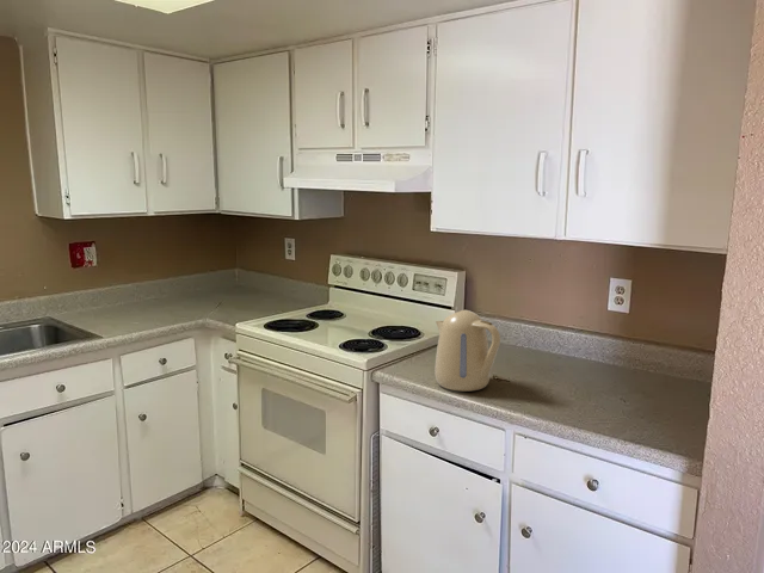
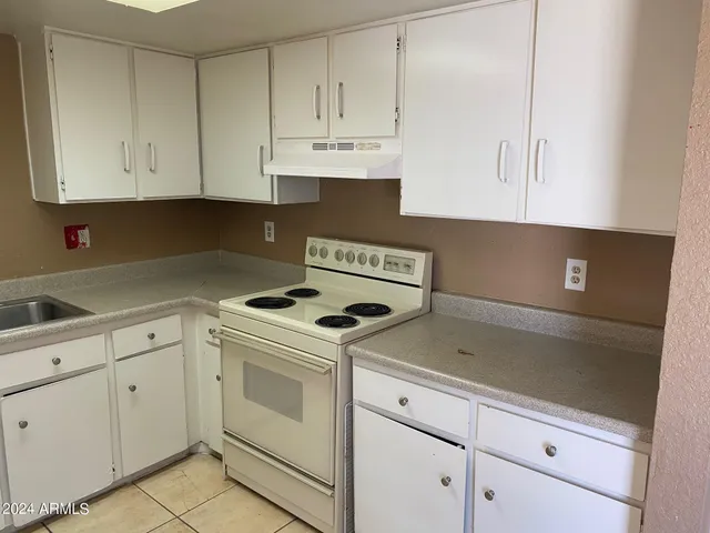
- kettle [433,309,501,393]
